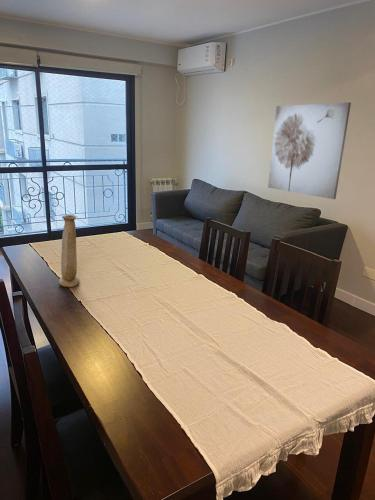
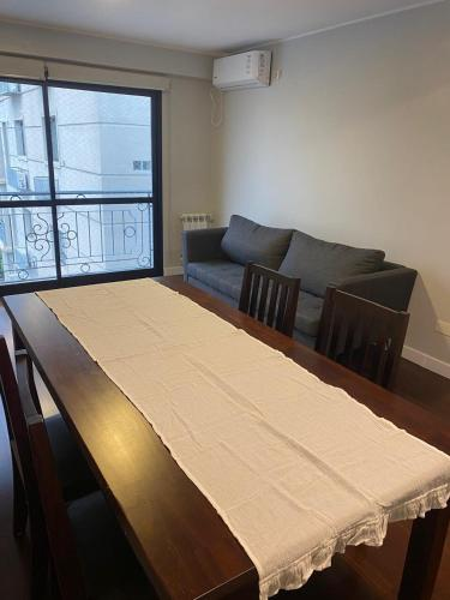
- vase [58,214,80,288]
- wall art [267,101,352,200]
